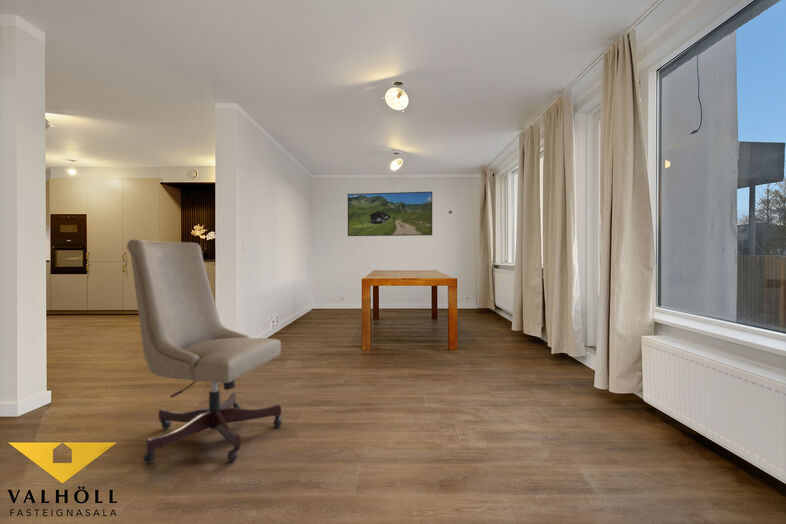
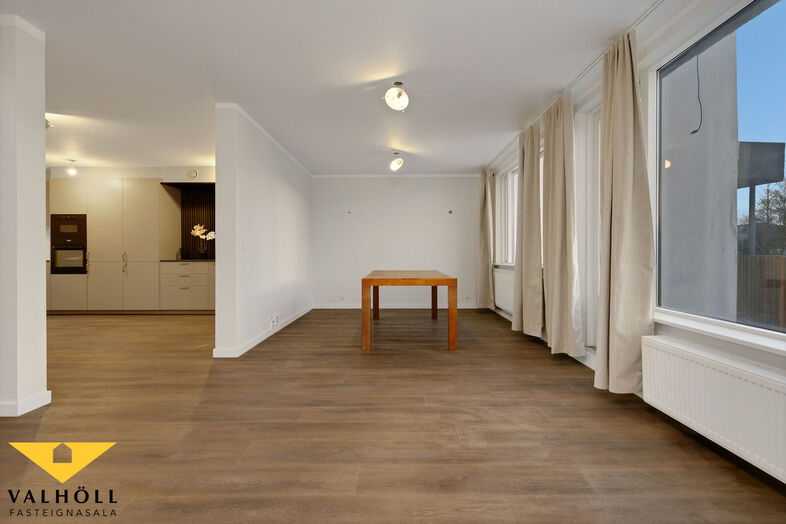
- chair [126,238,283,464]
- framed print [347,191,433,237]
